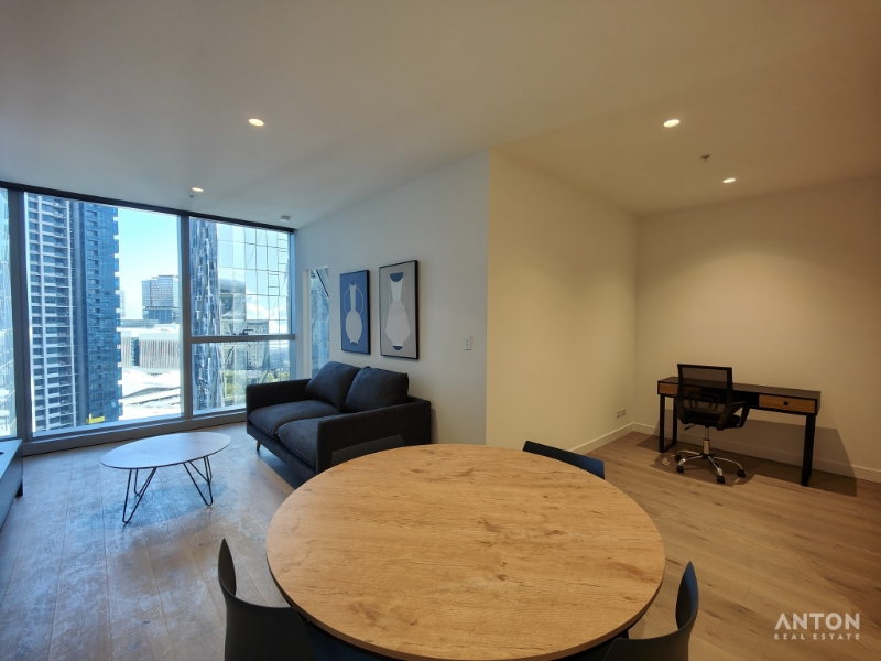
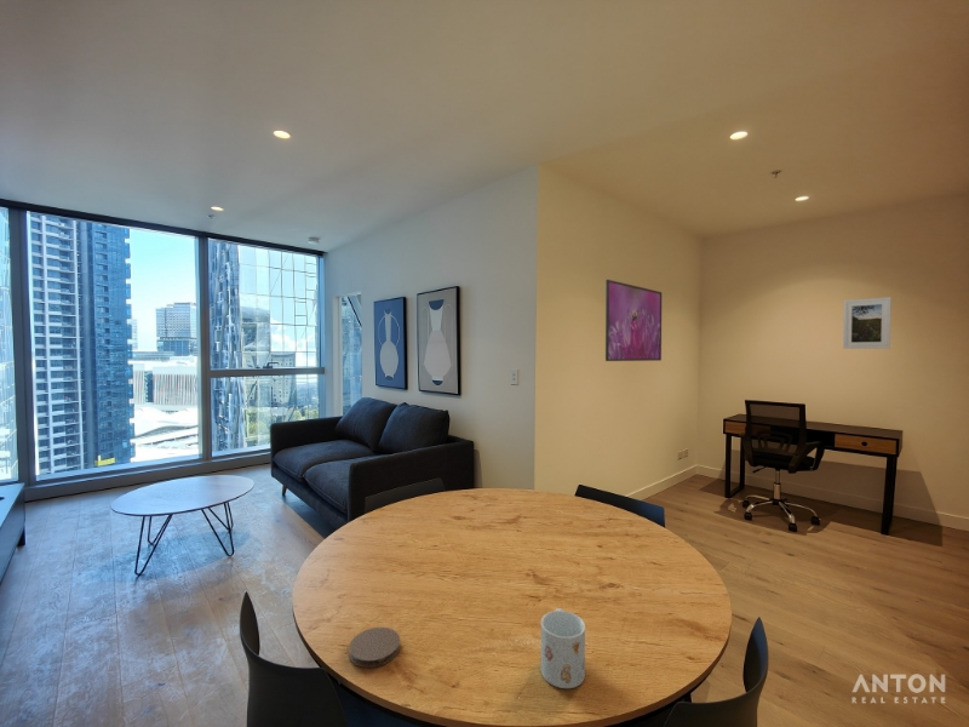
+ mug [540,607,586,689]
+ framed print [842,296,893,350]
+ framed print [604,279,663,362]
+ coaster [348,626,401,669]
